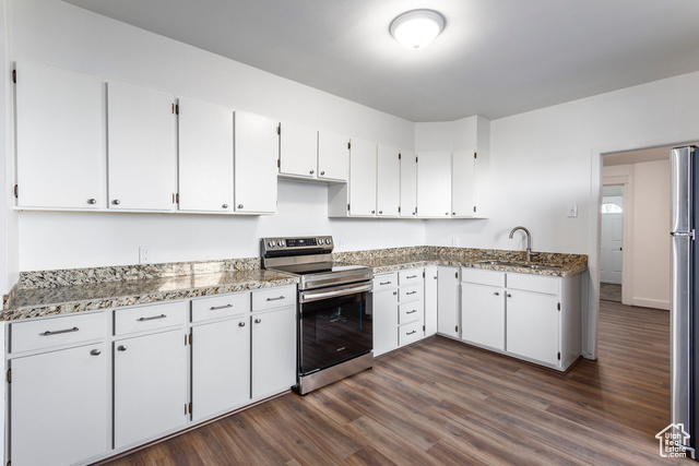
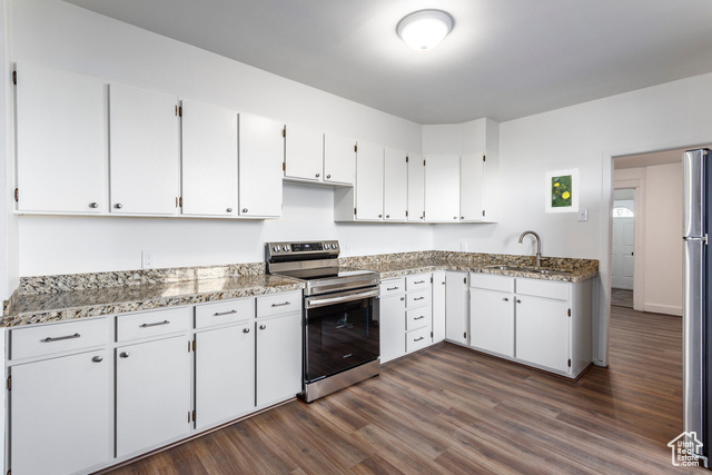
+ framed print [544,167,580,215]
